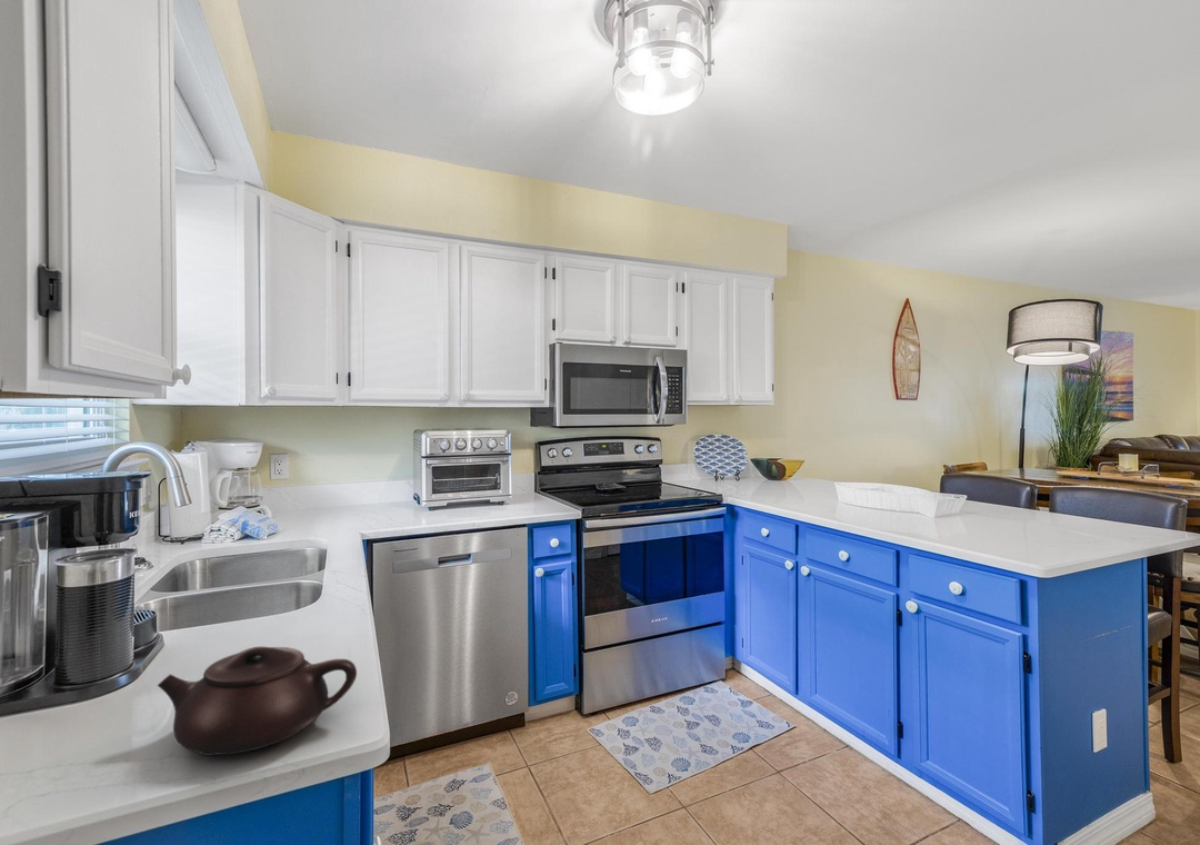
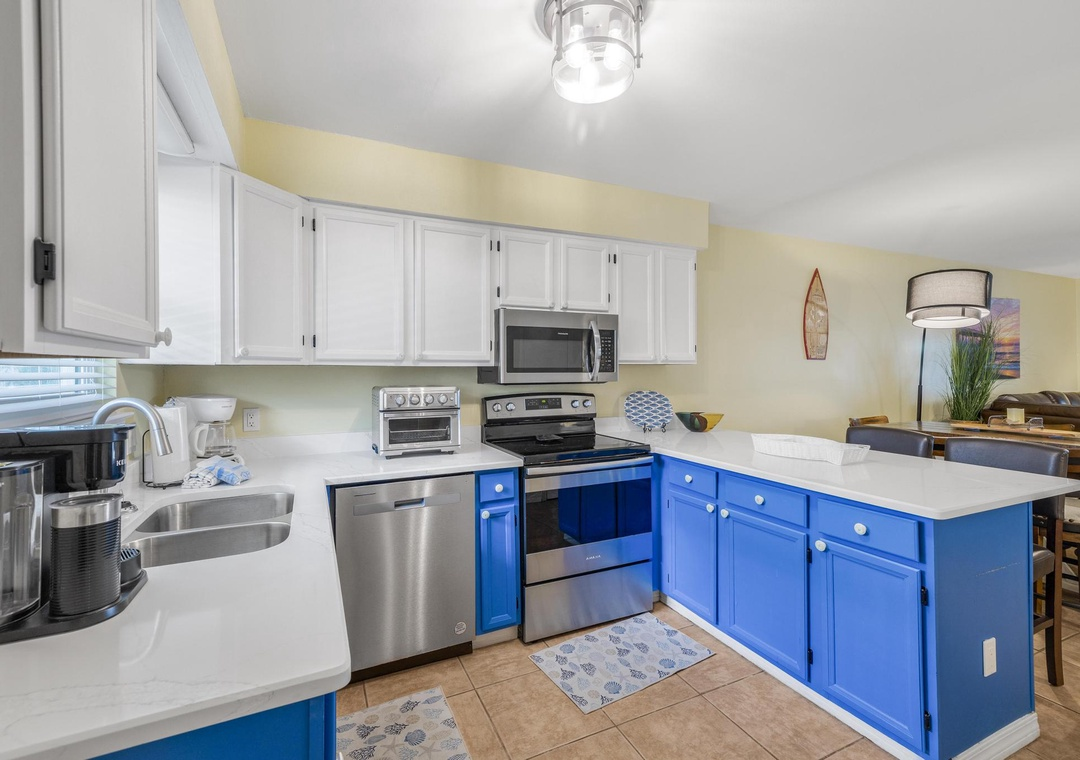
- teapot [157,646,358,757]
